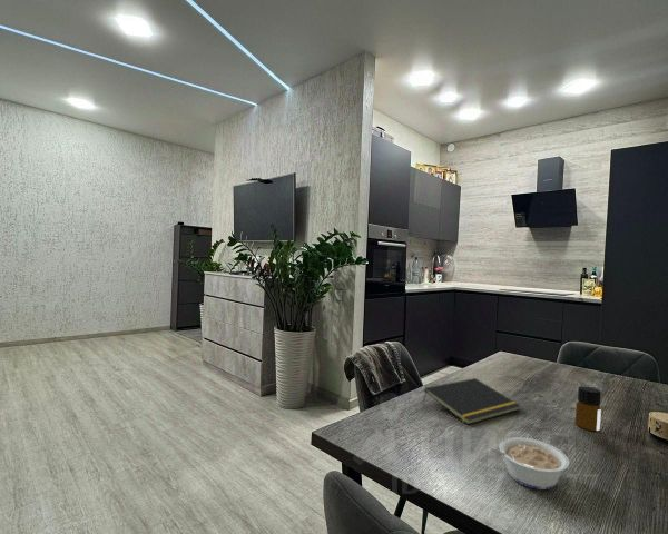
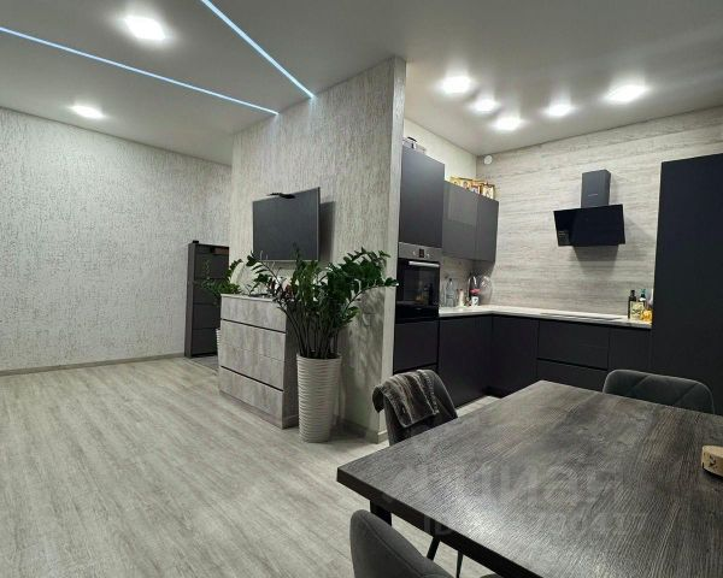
- notepad [422,377,521,426]
- bottle [574,385,602,432]
- legume [489,436,570,491]
